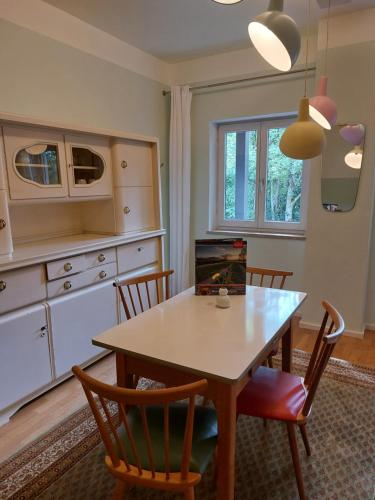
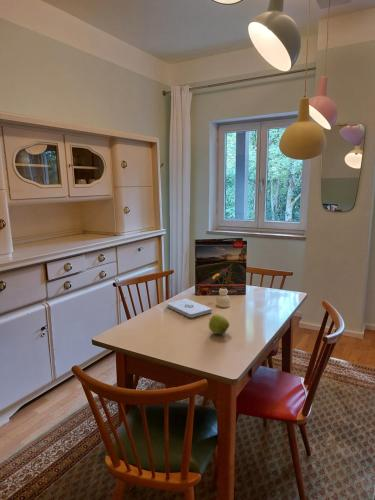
+ notepad [166,298,213,318]
+ apple [208,313,230,335]
